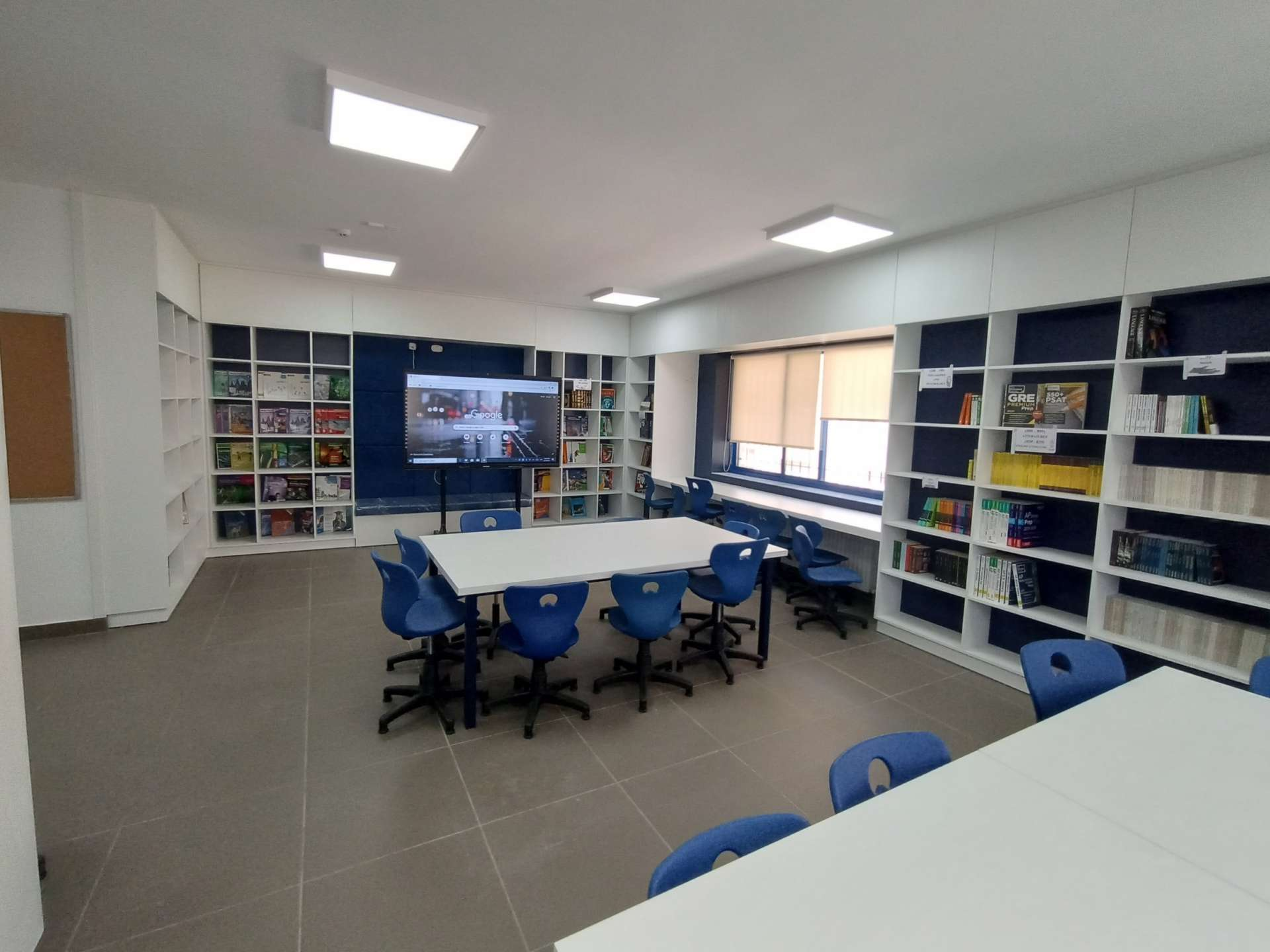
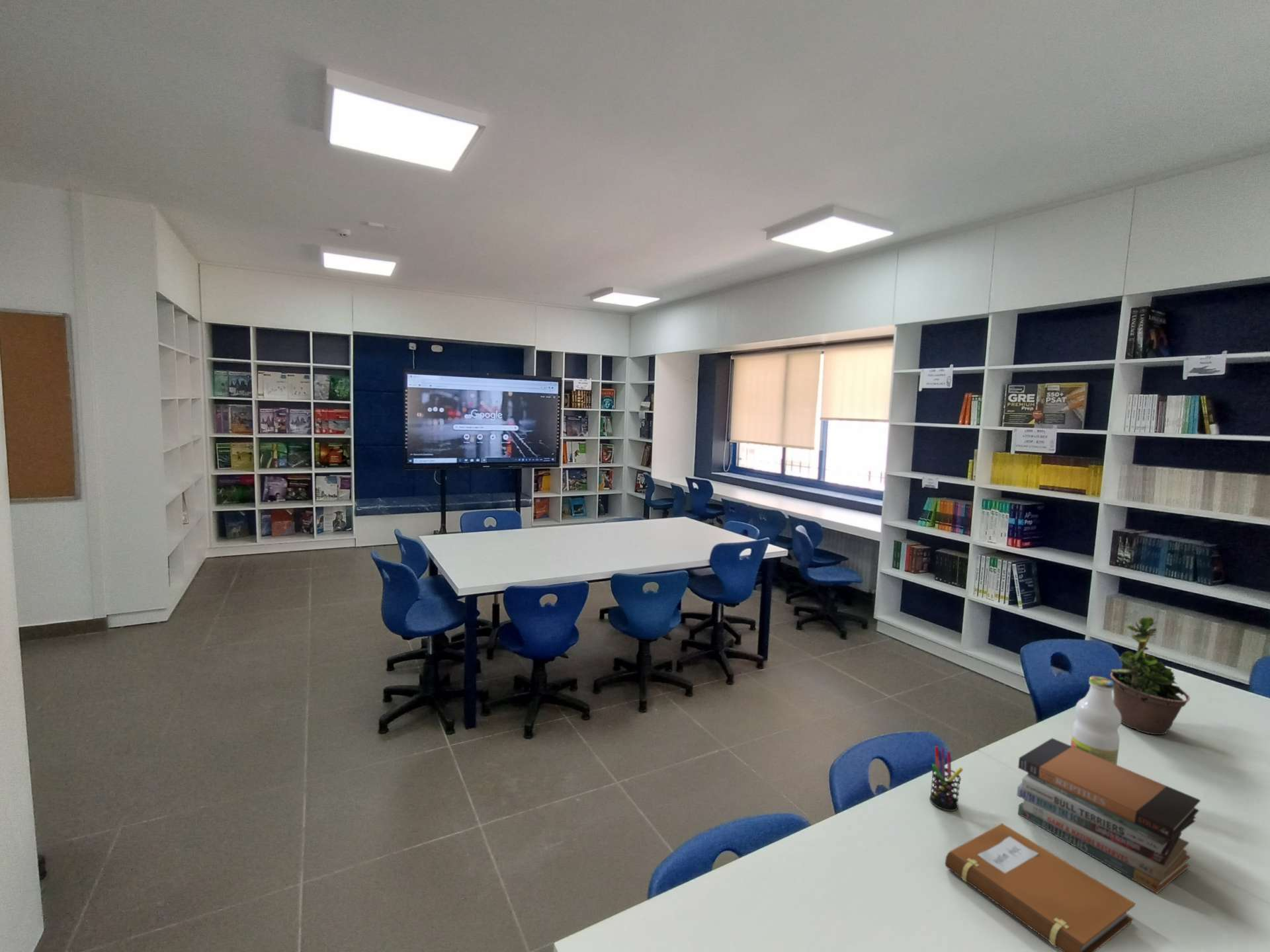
+ bottle [1070,676,1121,765]
+ potted plant [1110,610,1191,736]
+ book stack [1016,737,1201,894]
+ pen holder [929,745,964,812]
+ notebook [945,822,1136,952]
